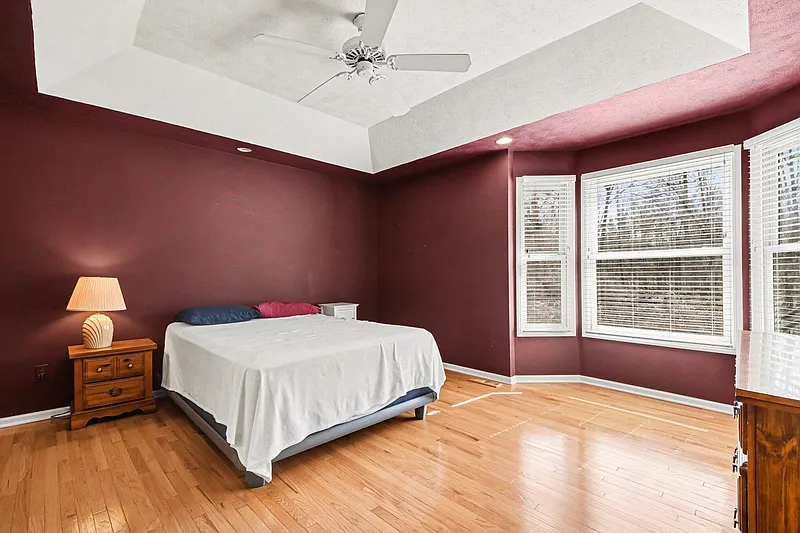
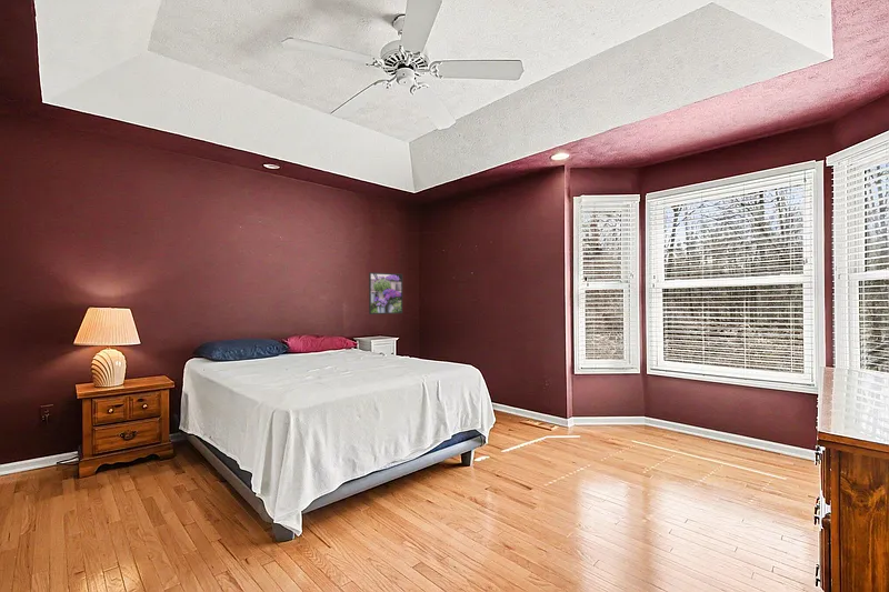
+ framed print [368,271,403,315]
